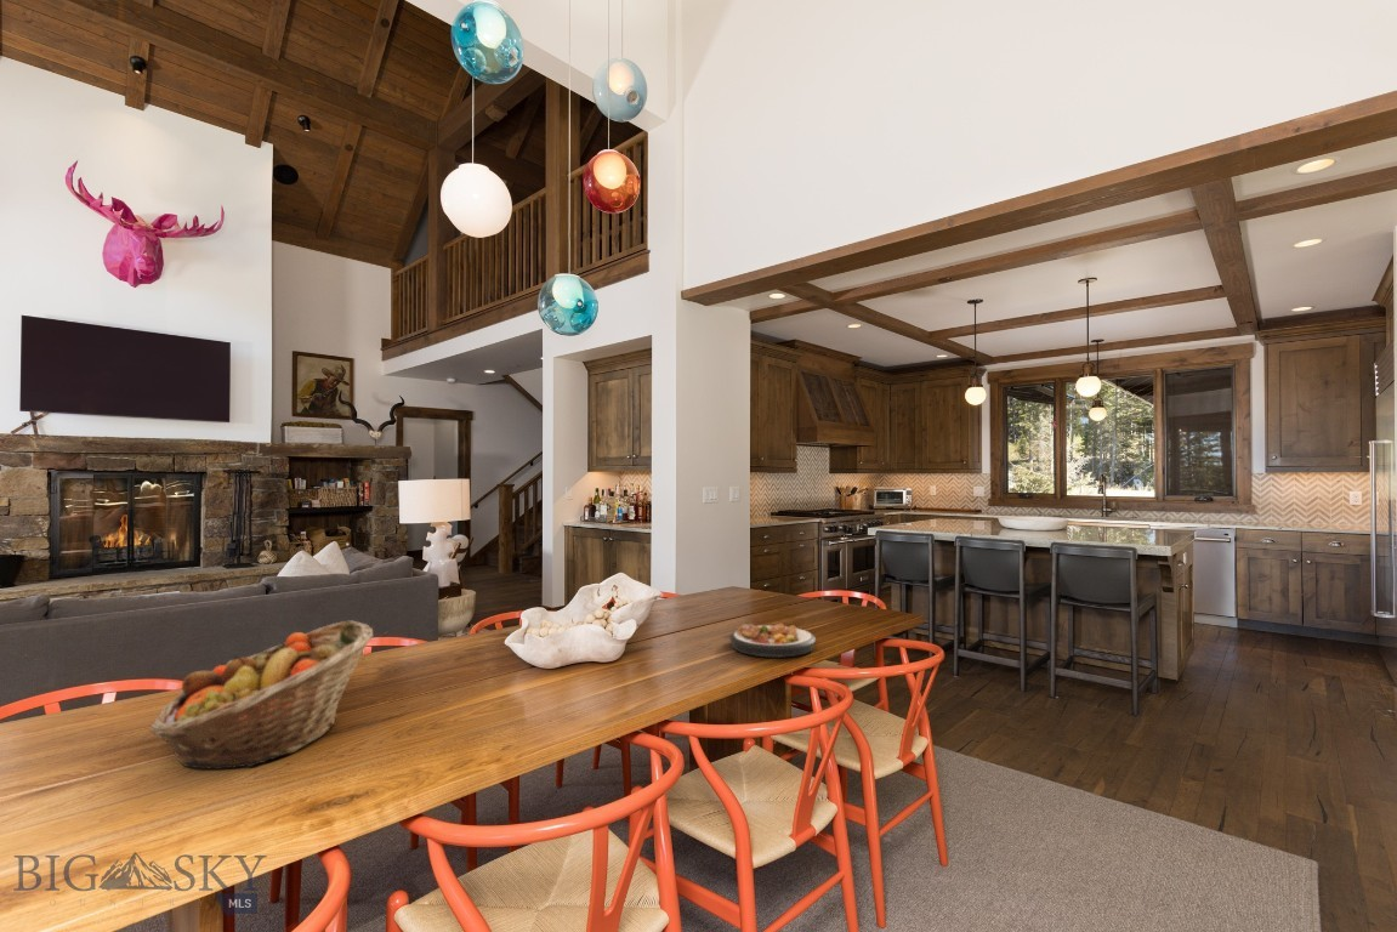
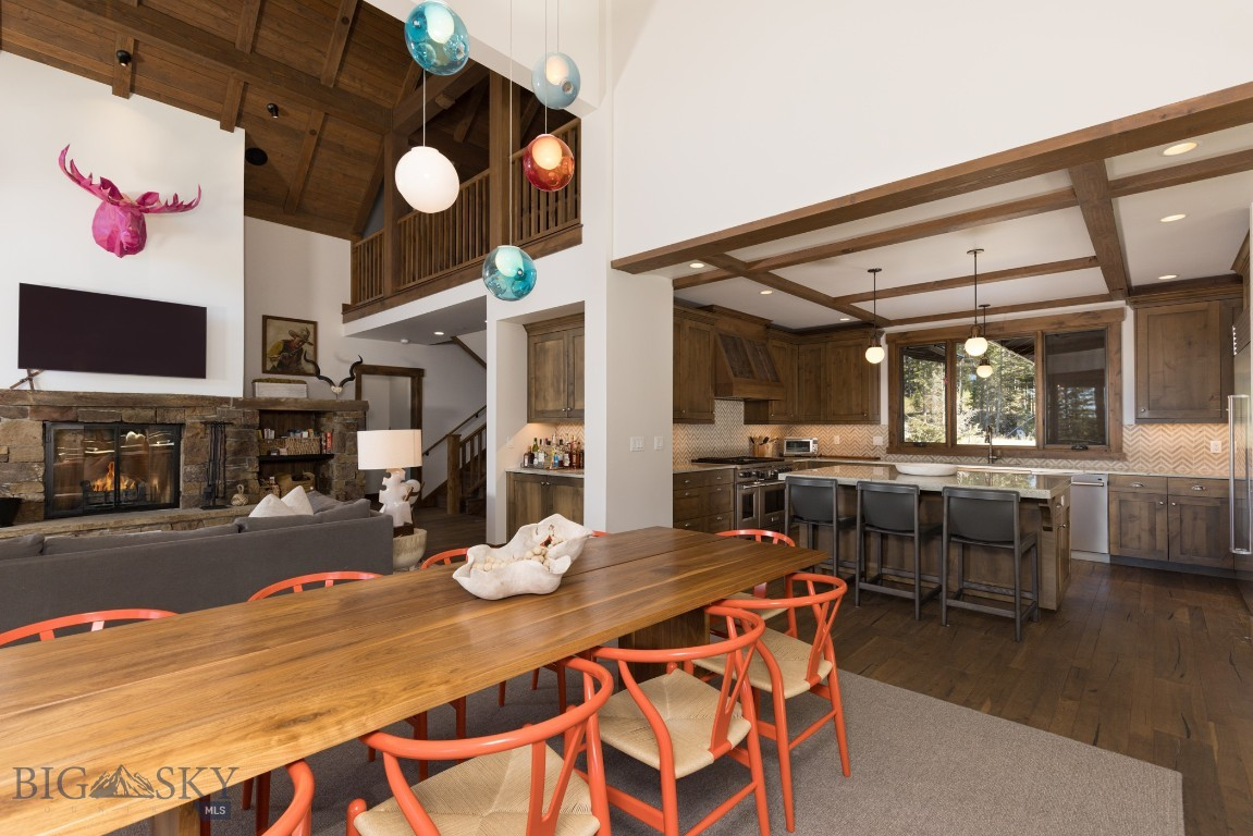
- fruit basket [148,619,375,771]
- plate [728,621,817,659]
